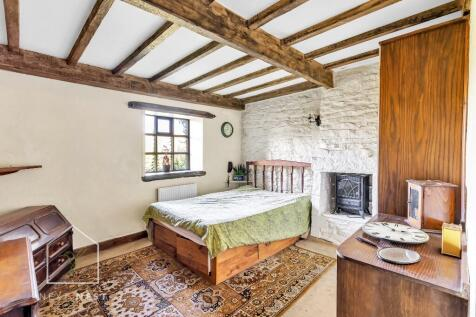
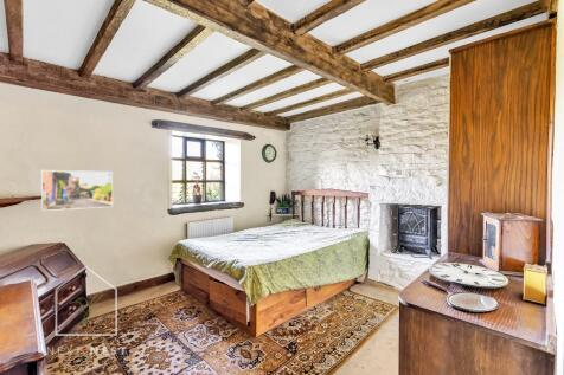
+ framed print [40,169,114,212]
